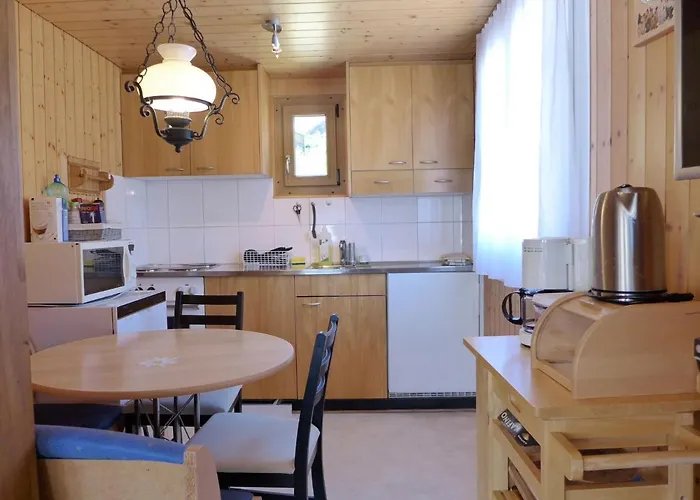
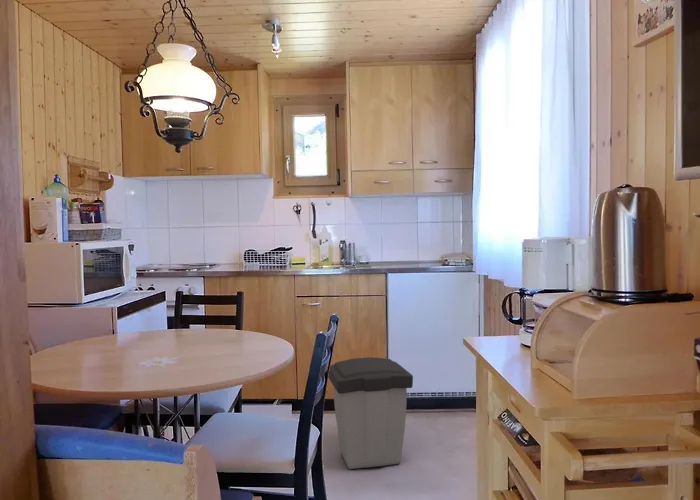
+ trash can [327,356,414,470]
